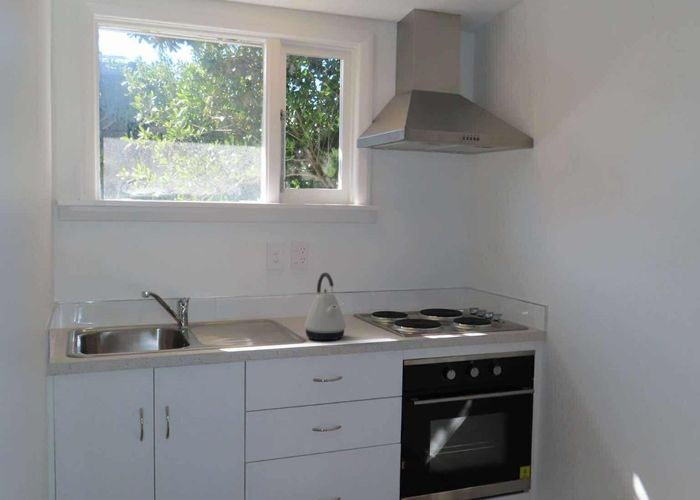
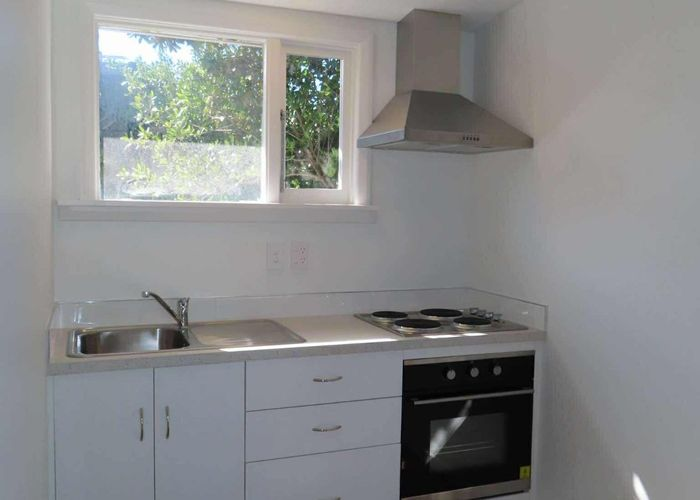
- kettle [303,272,347,341]
